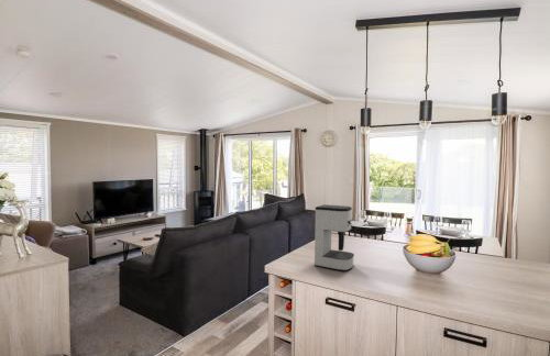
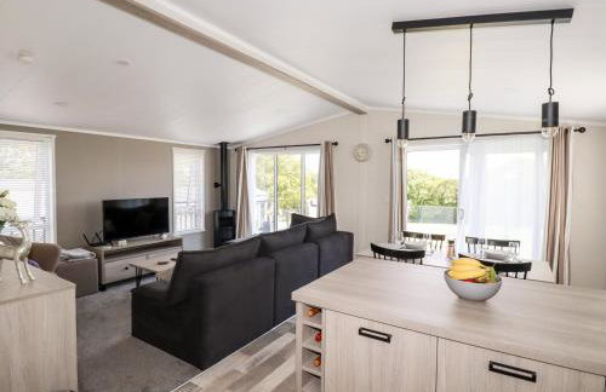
- coffee maker [314,203,355,271]
